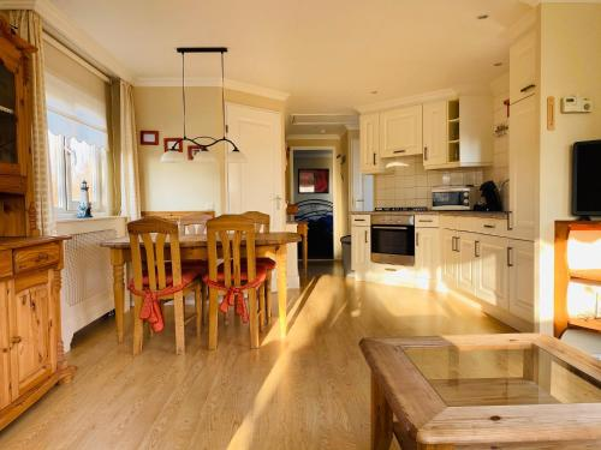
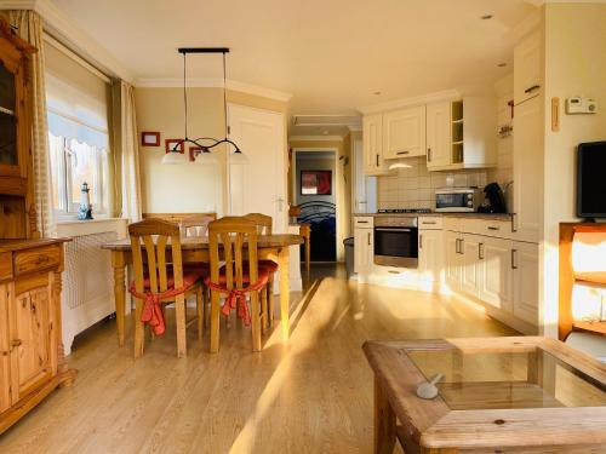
+ spoon [416,373,444,400]
